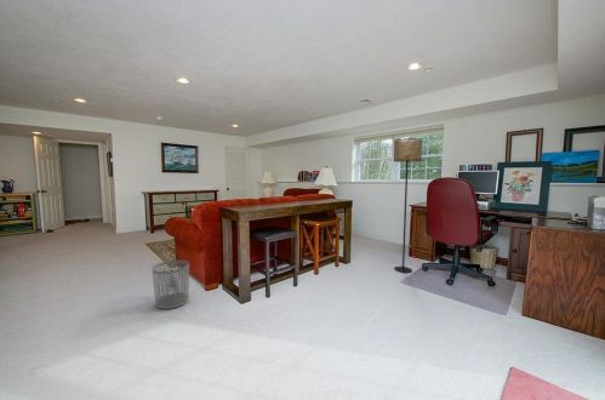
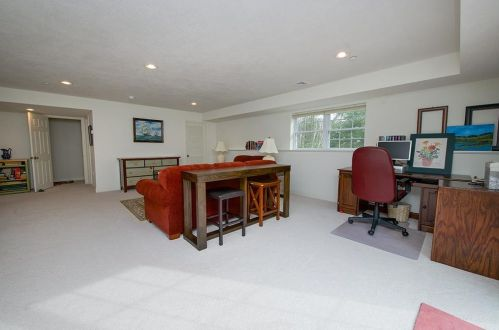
- floor lamp [393,137,423,274]
- waste bin [152,259,190,310]
